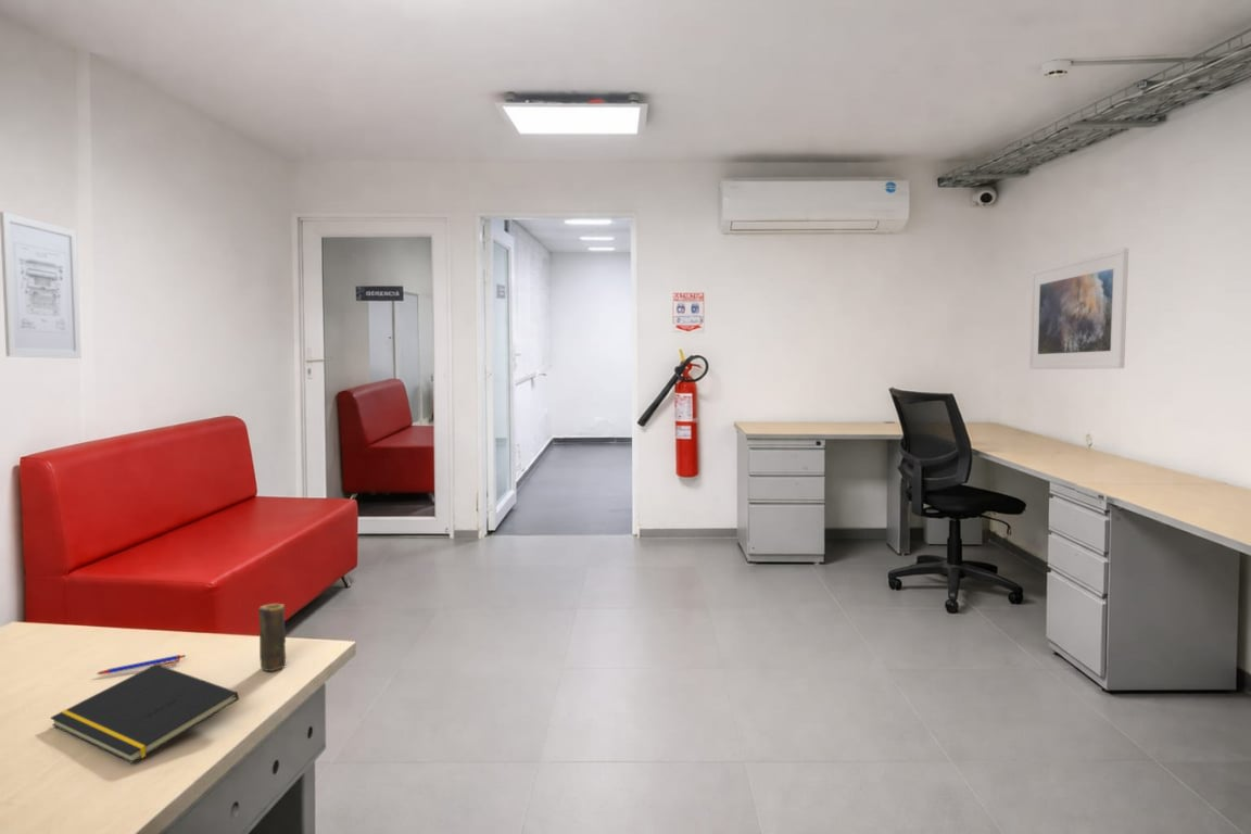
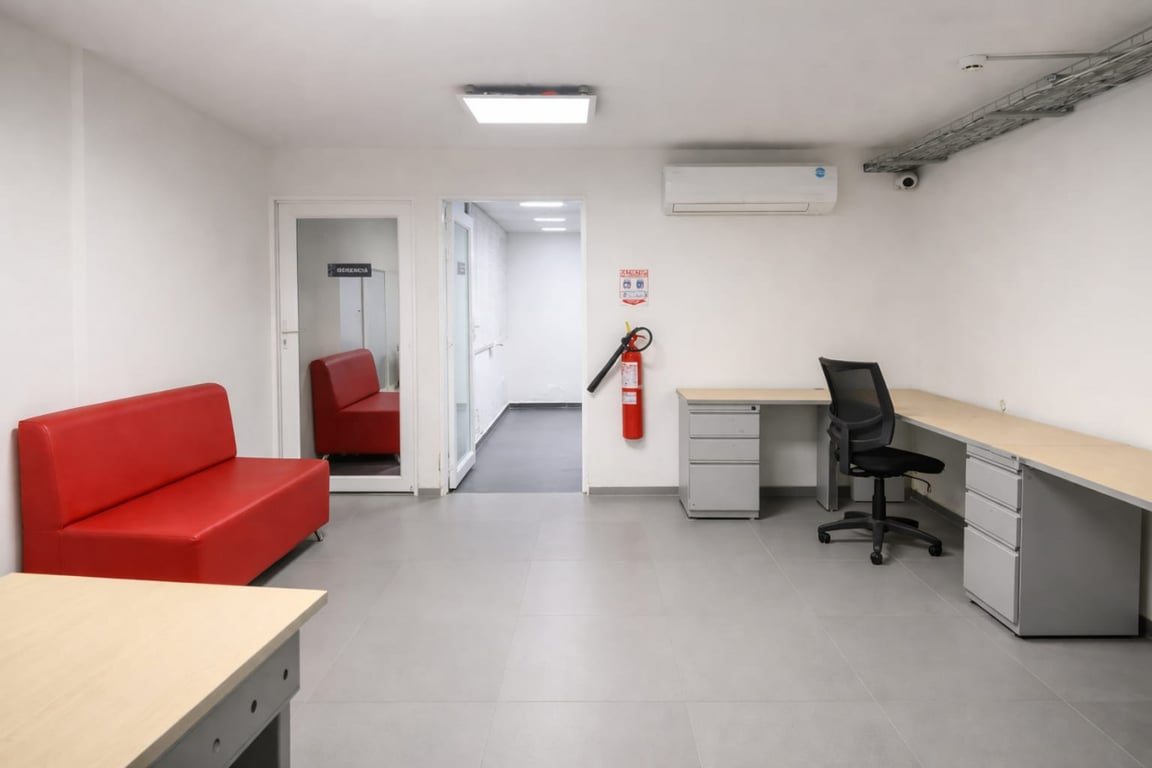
- candle [257,603,287,672]
- notepad [49,664,240,764]
- pen [94,654,187,675]
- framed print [1028,247,1129,370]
- wall art [0,211,83,359]
